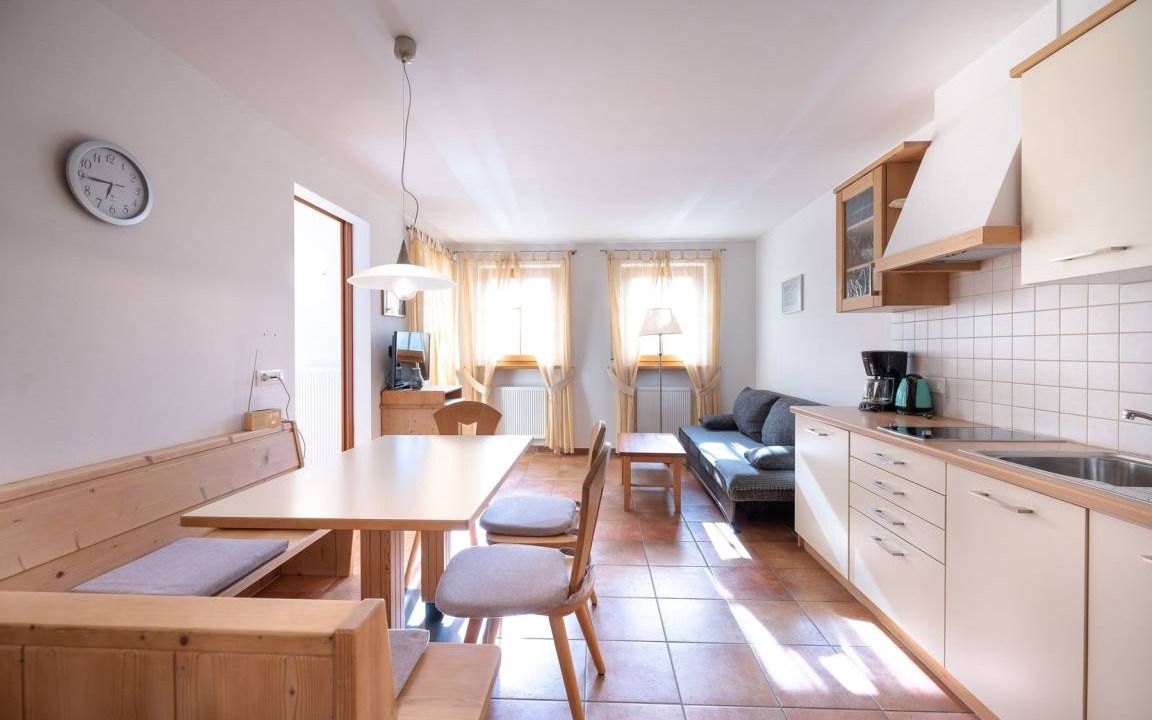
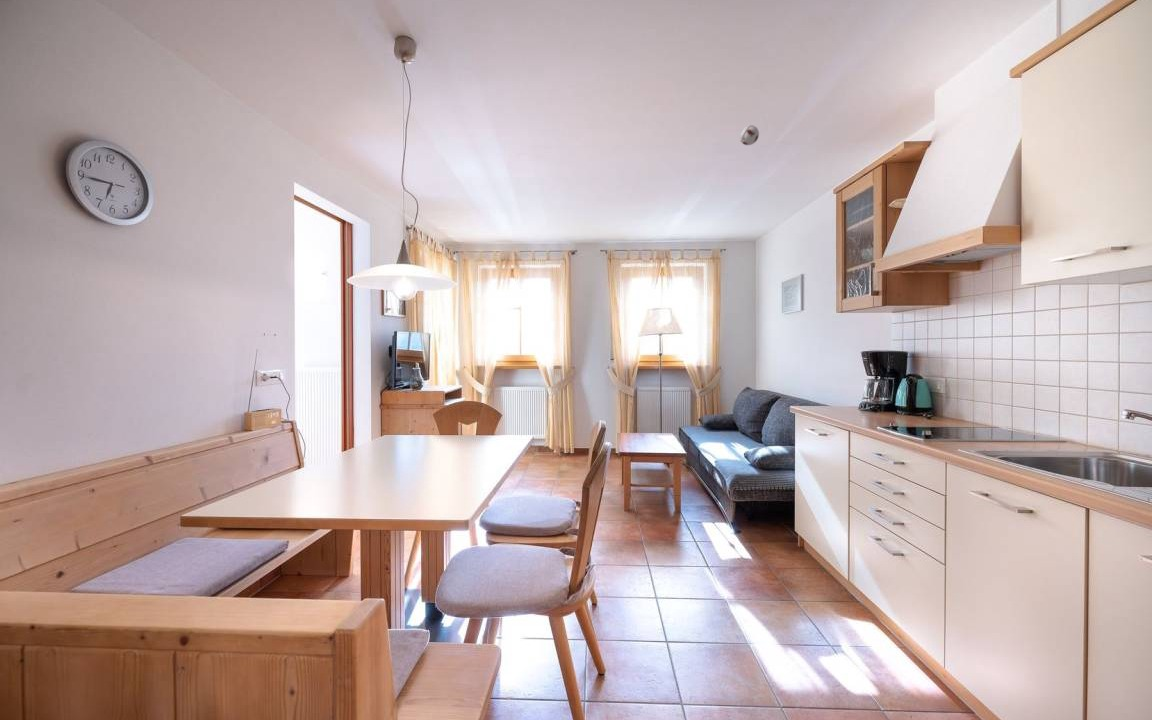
+ smoke detector [739,124,760,146]
